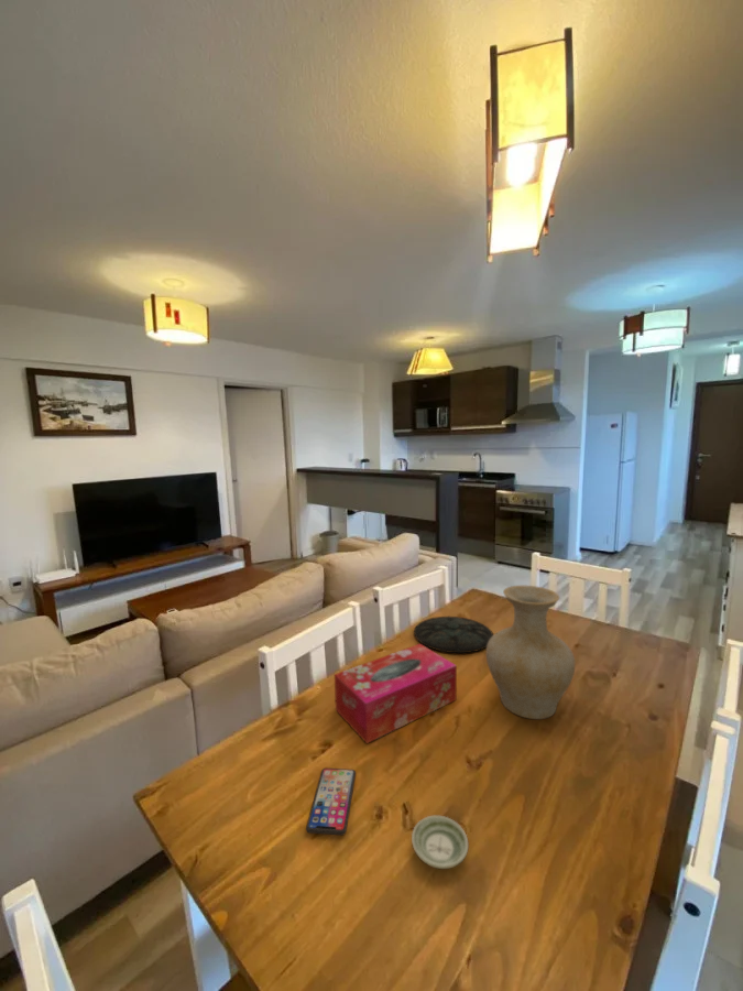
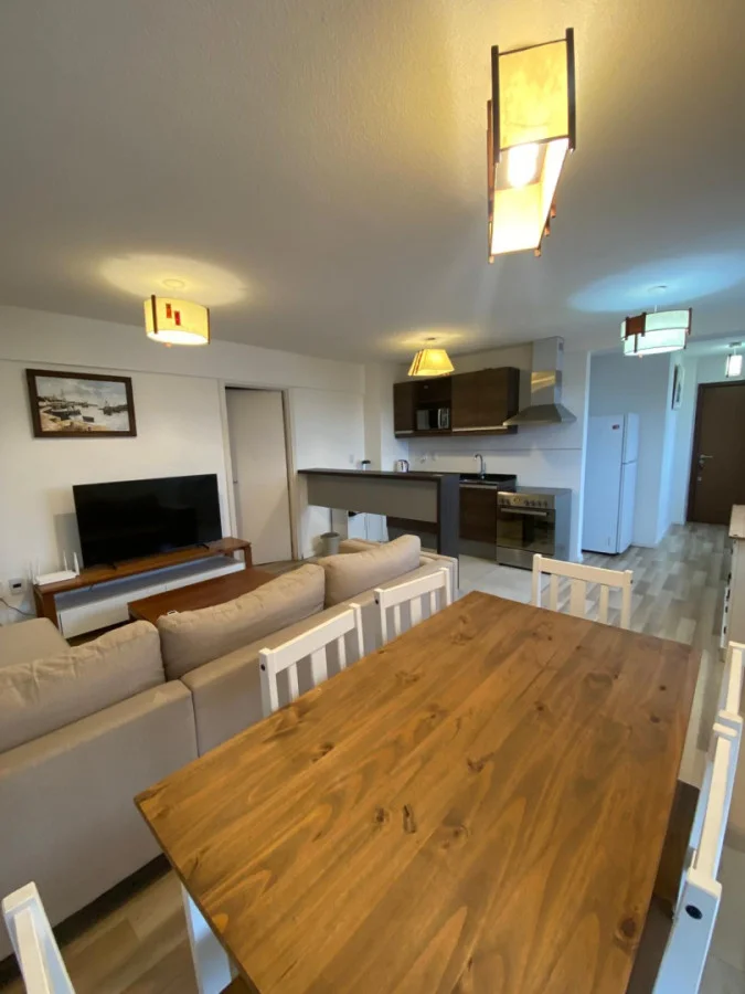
- smartphone [305,767,357,836]
- vase [485,585,576,720]
- plate [413,614,494,654]
- tissue box [334,643,458,744]
- saucer [411,815,469,870]
